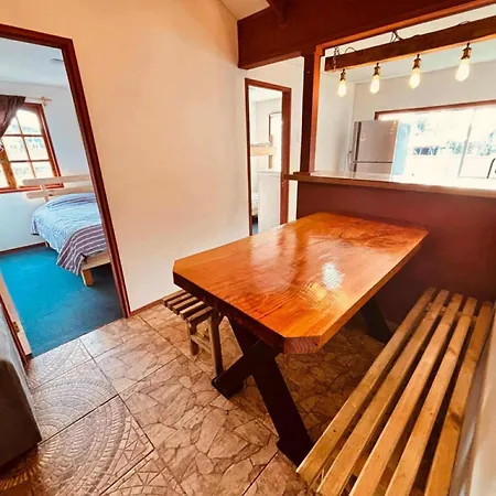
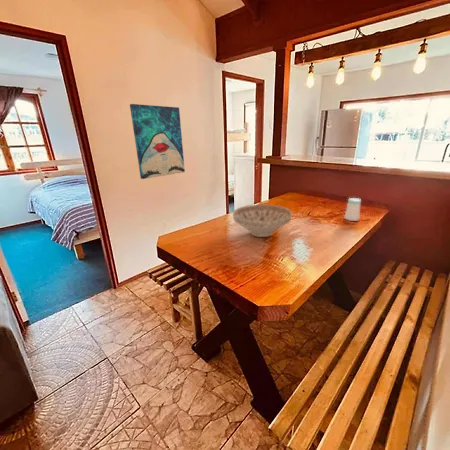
+ wall art [129,103,186,180]
+ decorative bowl [232,204,293,238]
+ salt shaker [343,197,362,222]
